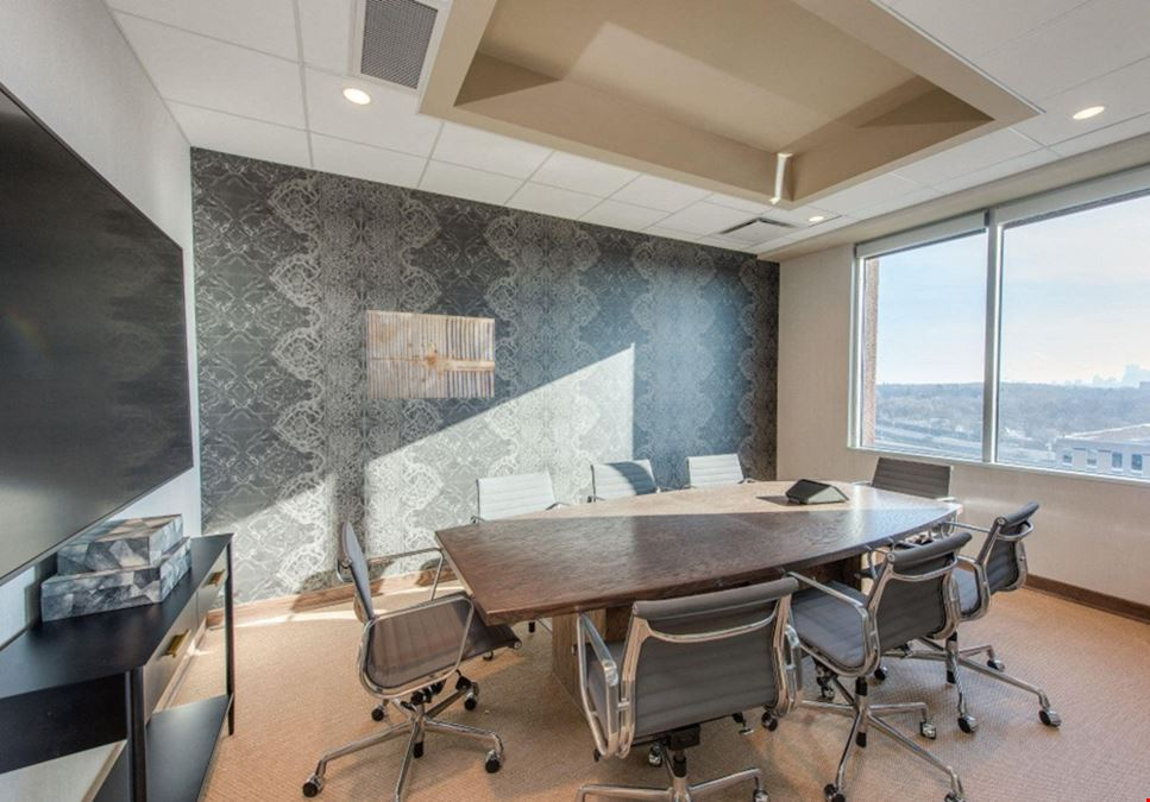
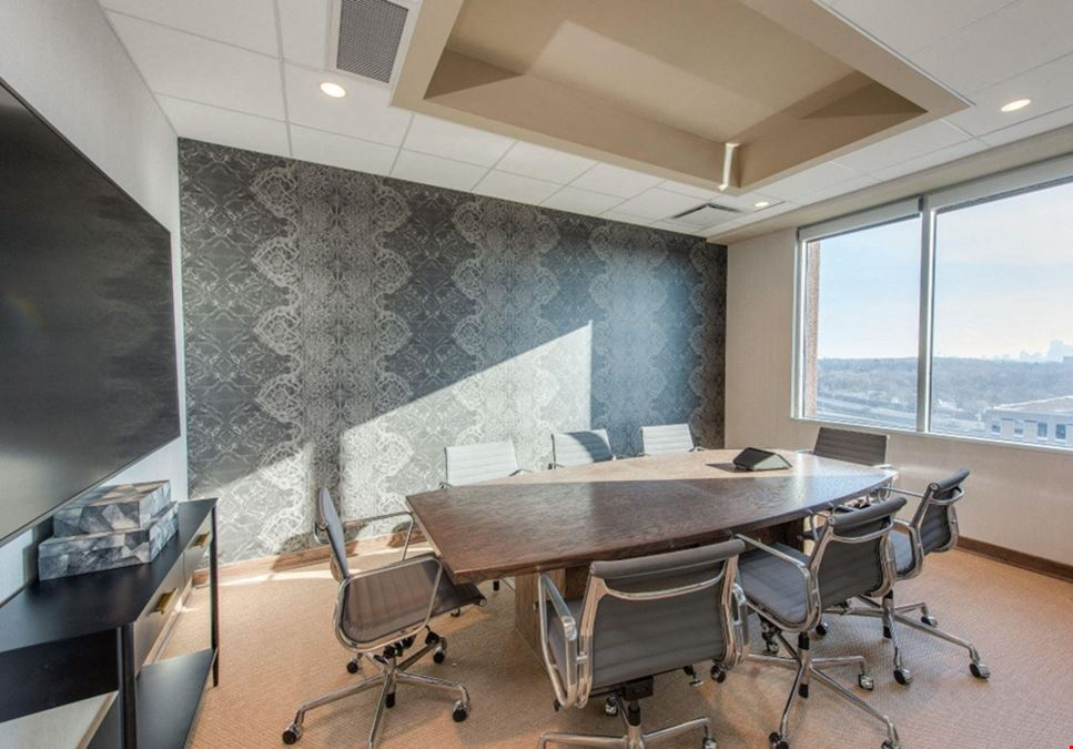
- wall art [364,309,496,400]
